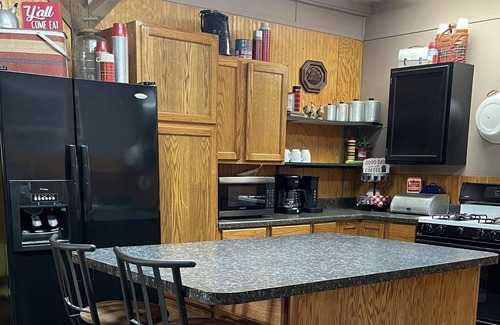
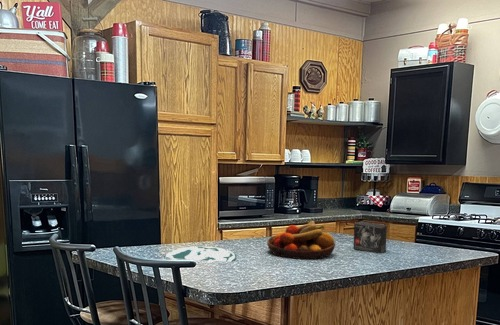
+ plate [163,245,237,264]
+ small box [352,220,388,254]
+ fruit bowl [266,220,336,260]
